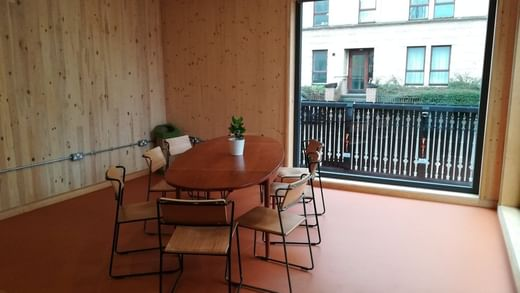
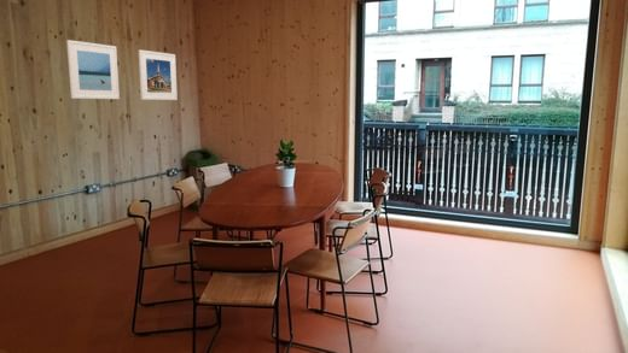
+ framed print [66,39,121,100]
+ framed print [138,48,179,101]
